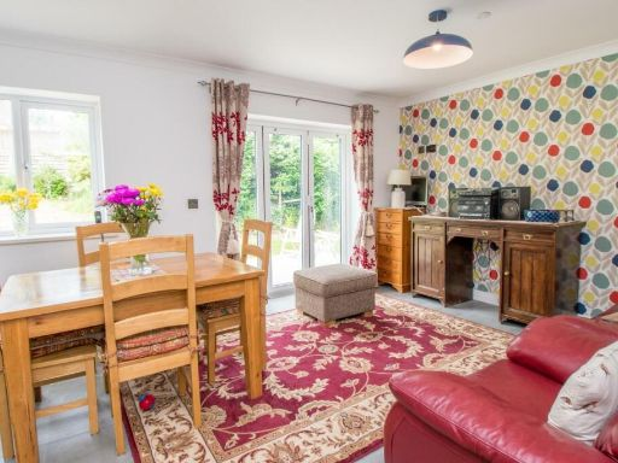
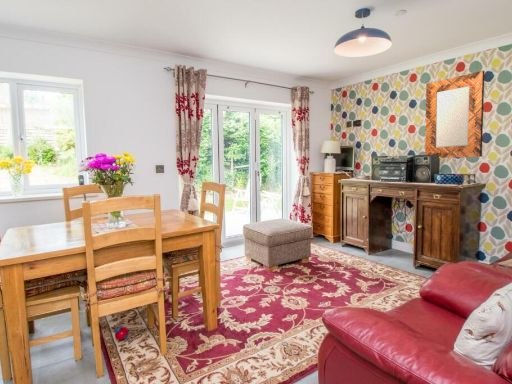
+ home mirror [424,70,485,159]
